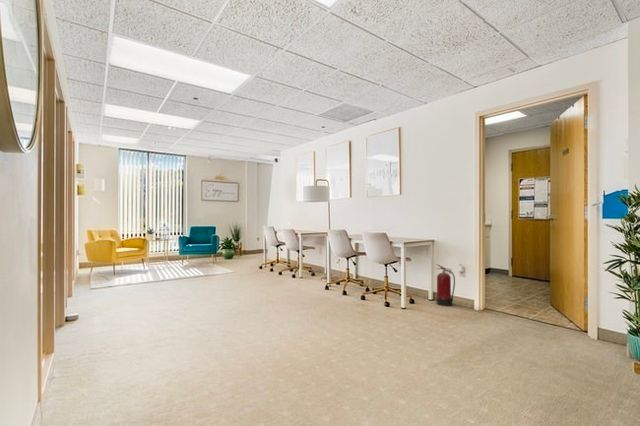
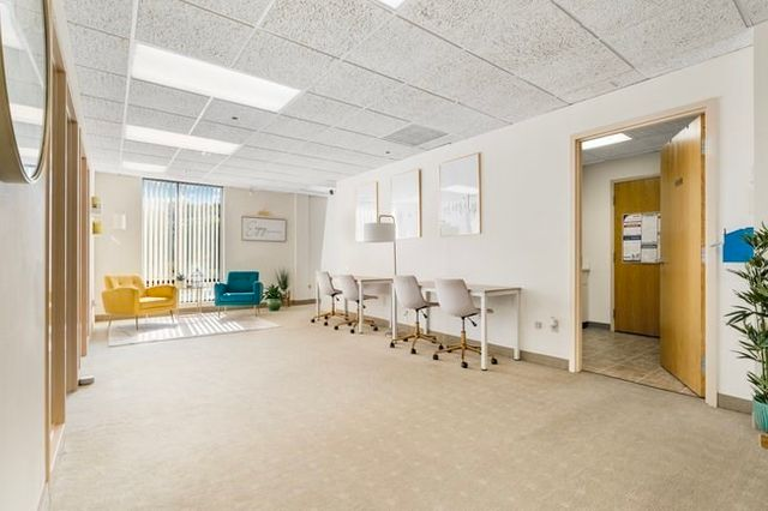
- fire extinguisher [435,263,456,307]
